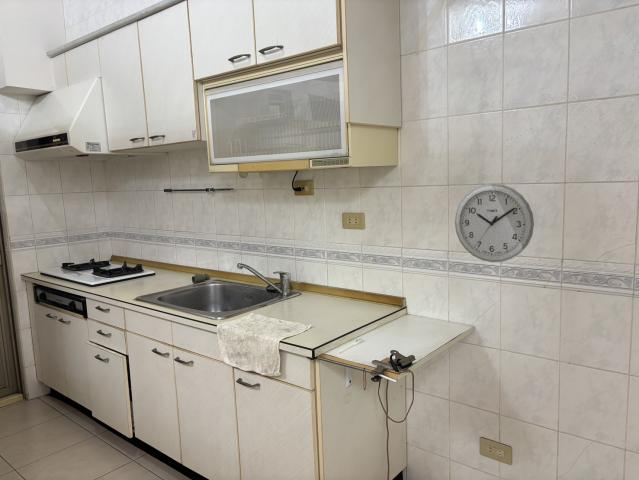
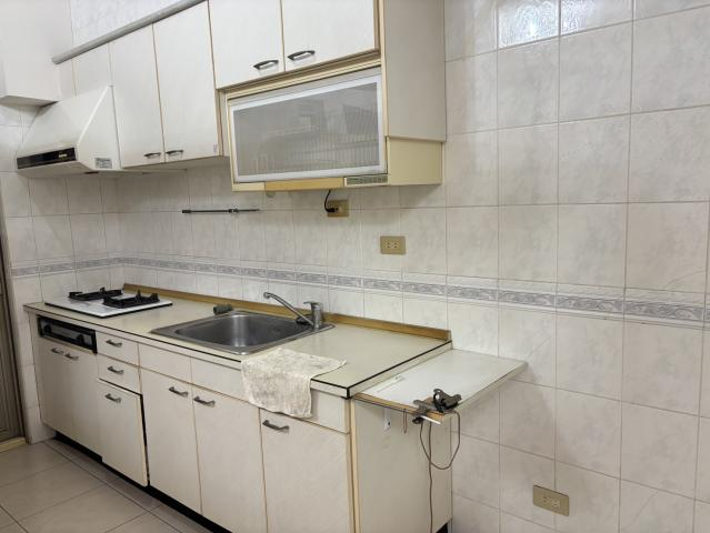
- wall clock [454,183,535,263]
